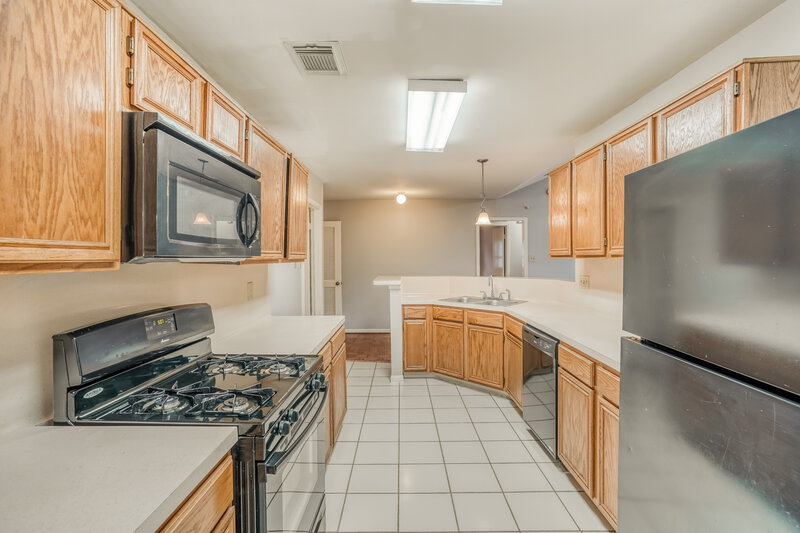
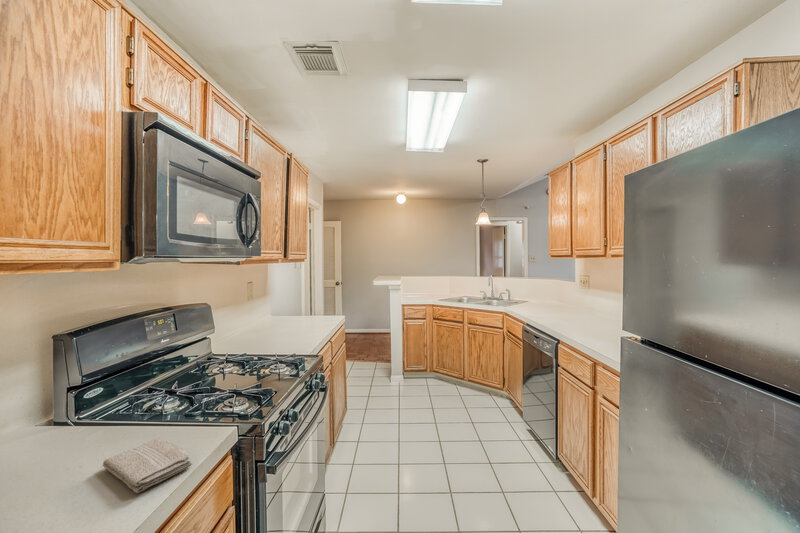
+ washcloth [101,436,193,494]
